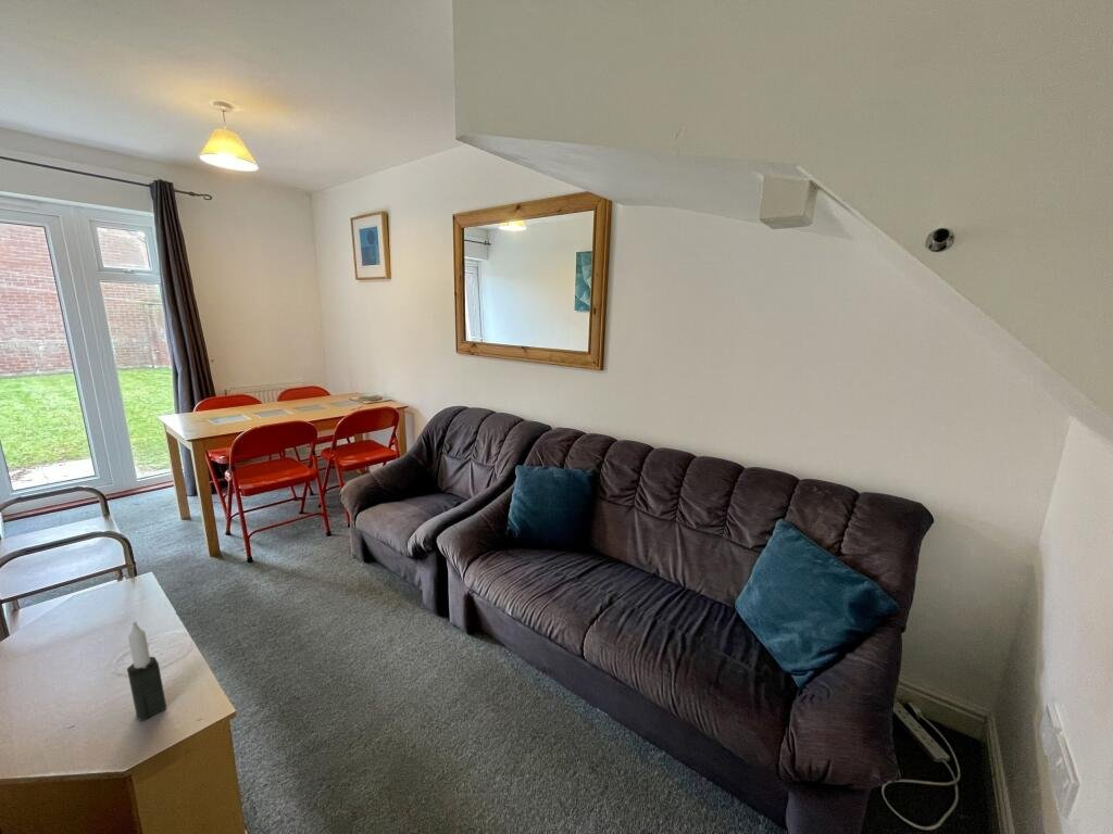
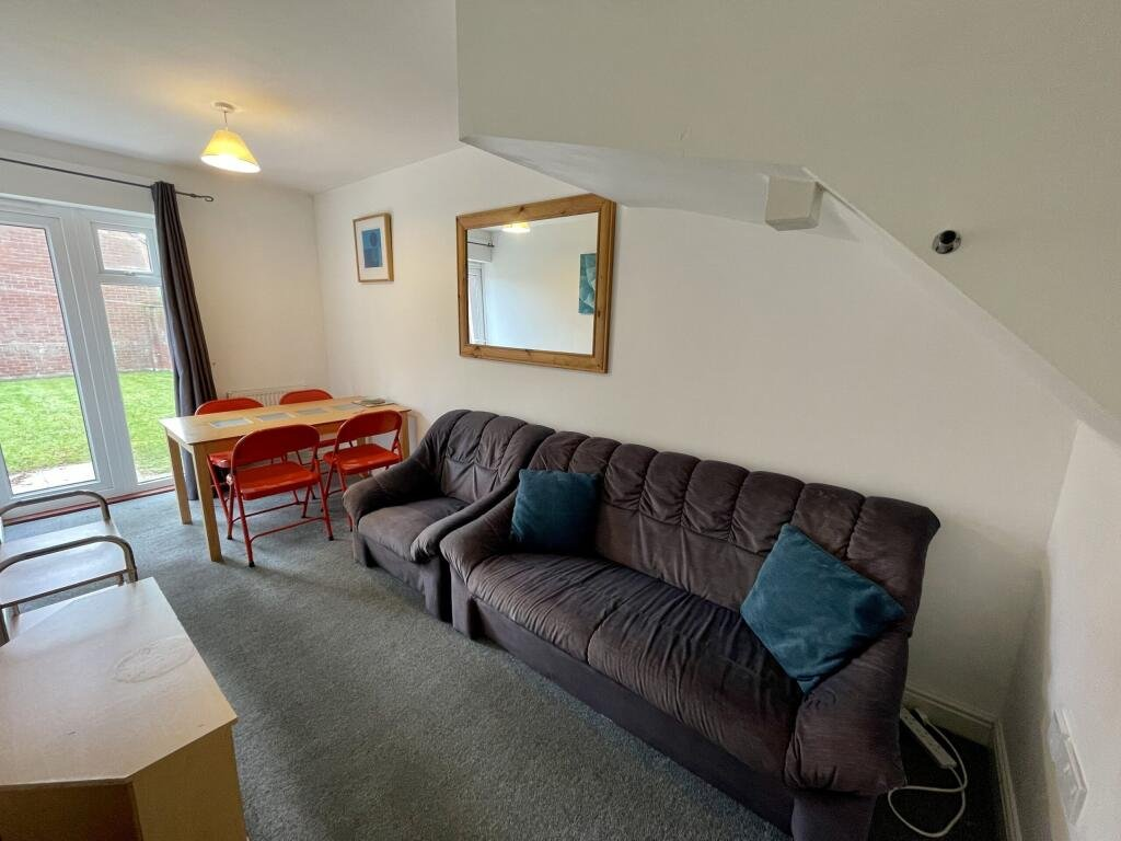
- candle [126,620,167,722]
